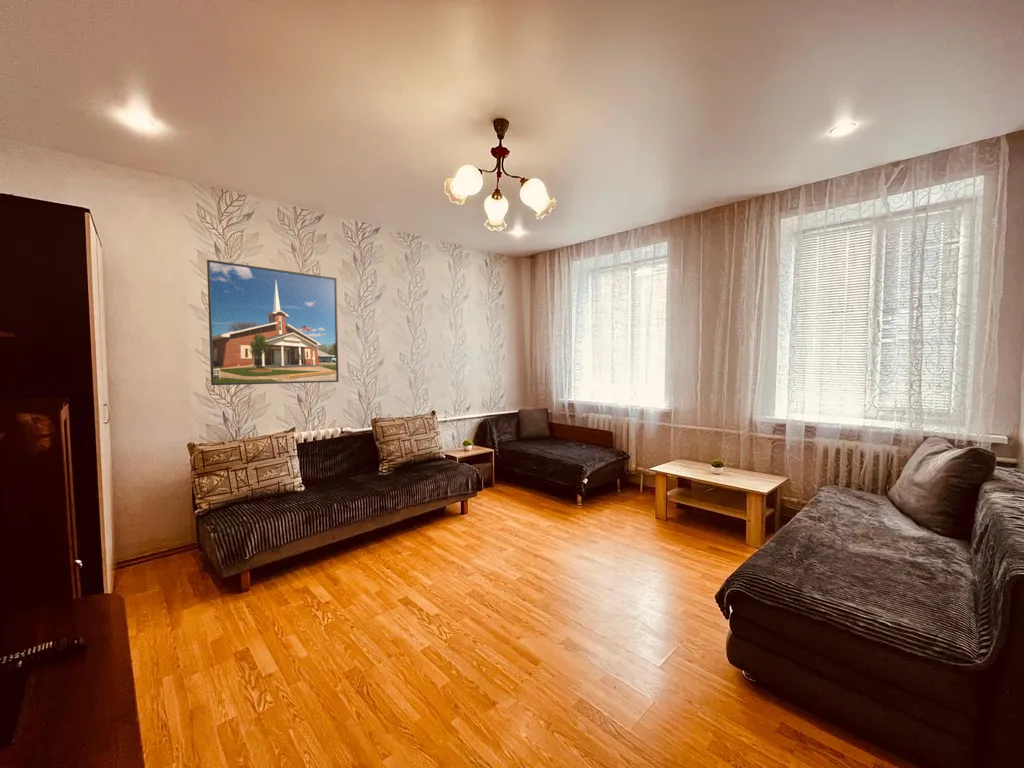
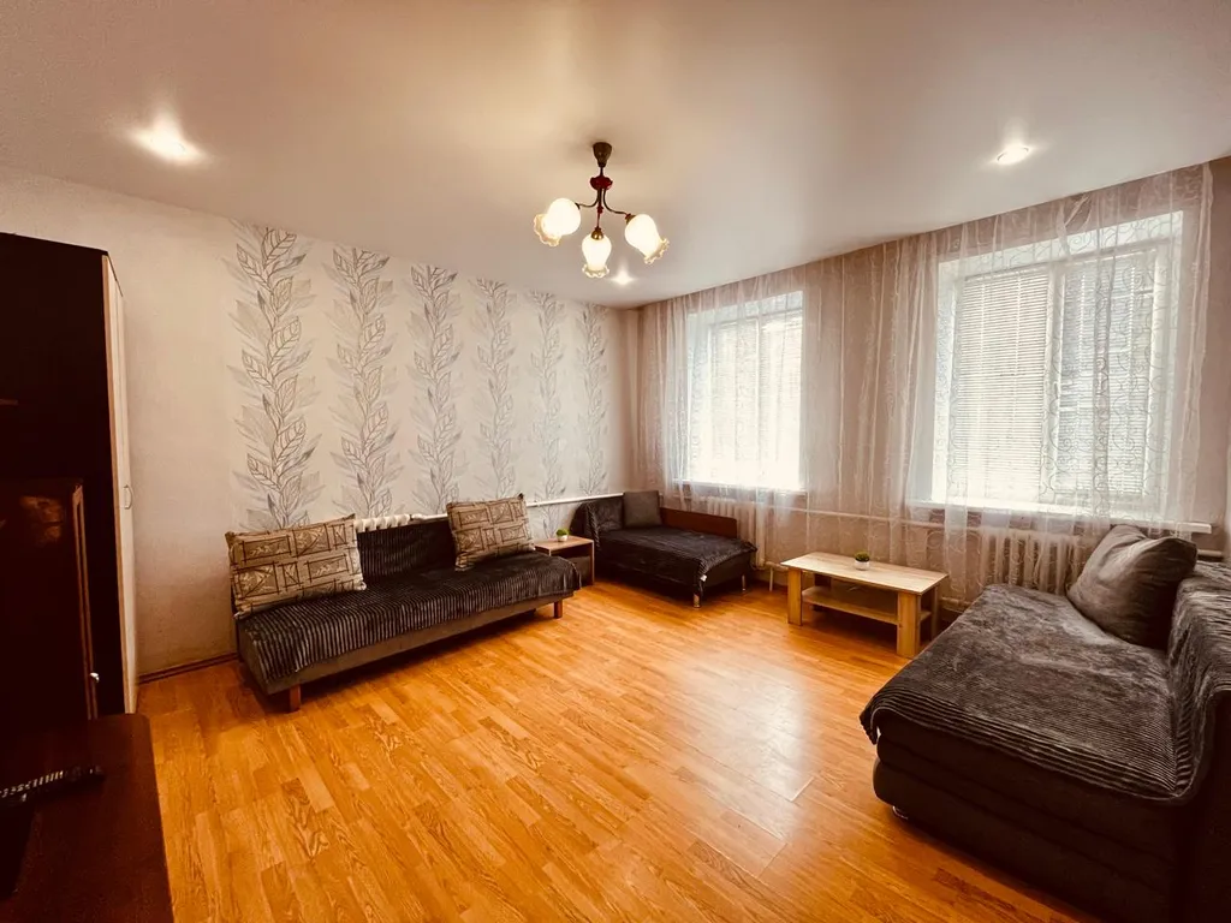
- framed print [206,259,340,386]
